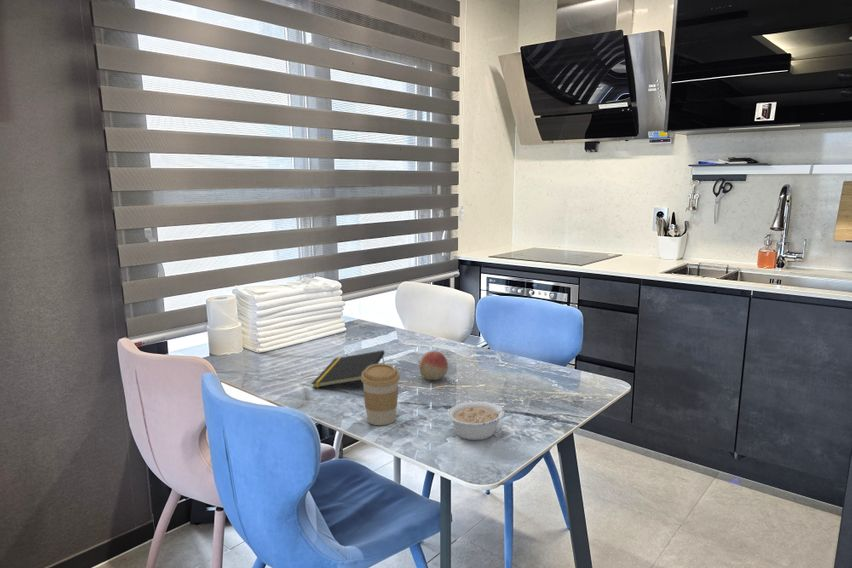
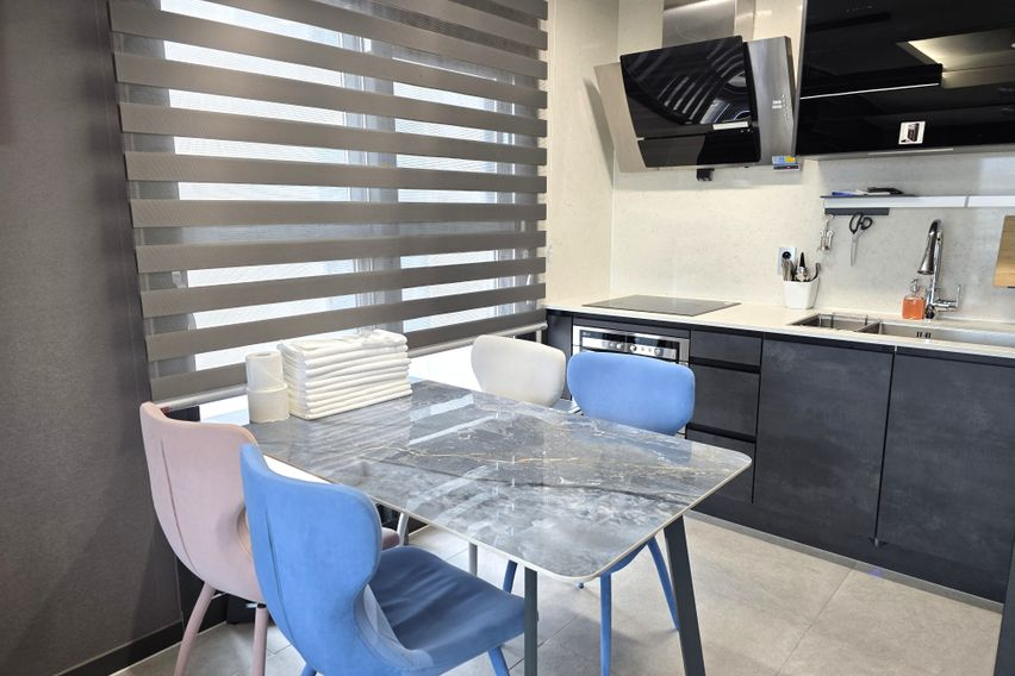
- coffee cup [360,363,401,426]
- notepad [310,349,386,389]
- legume [447,400,517,441]
- fruit [418,350,449,381]
